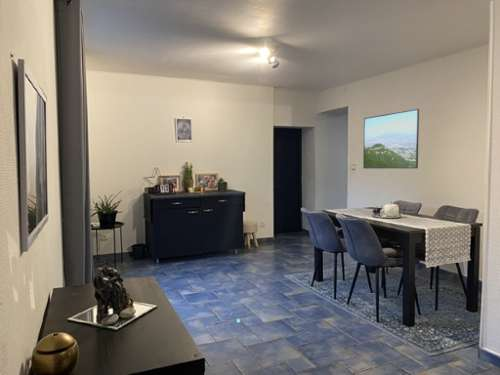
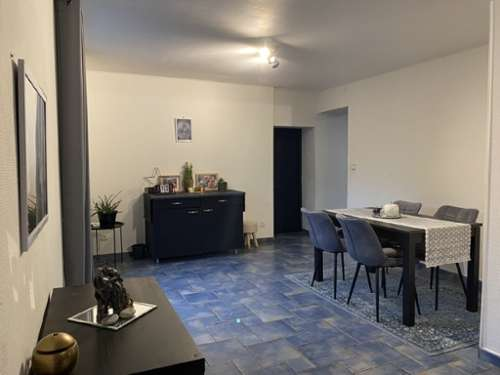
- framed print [362,108,420,169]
